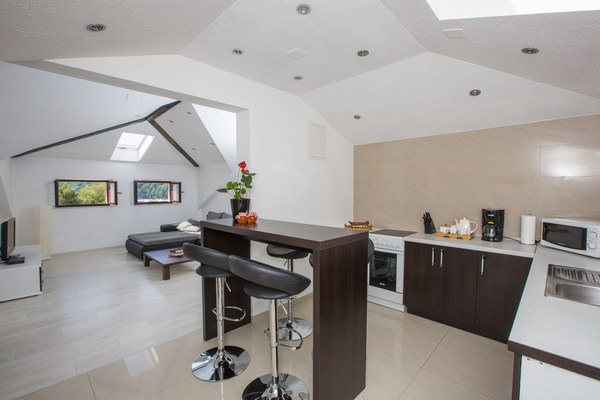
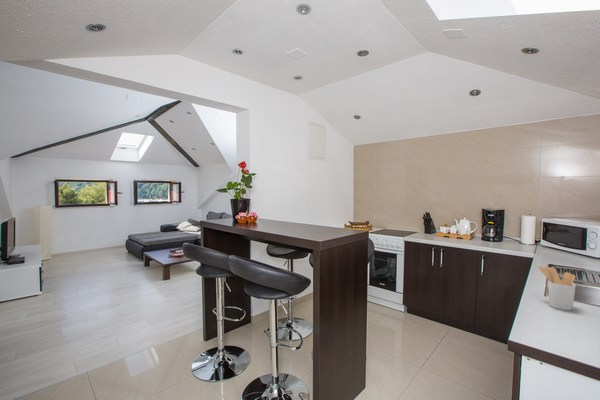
+ utensil holder [538,265,577,312]
